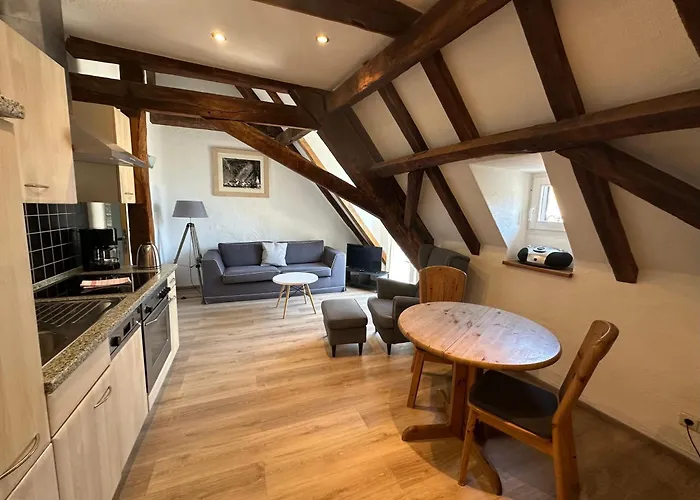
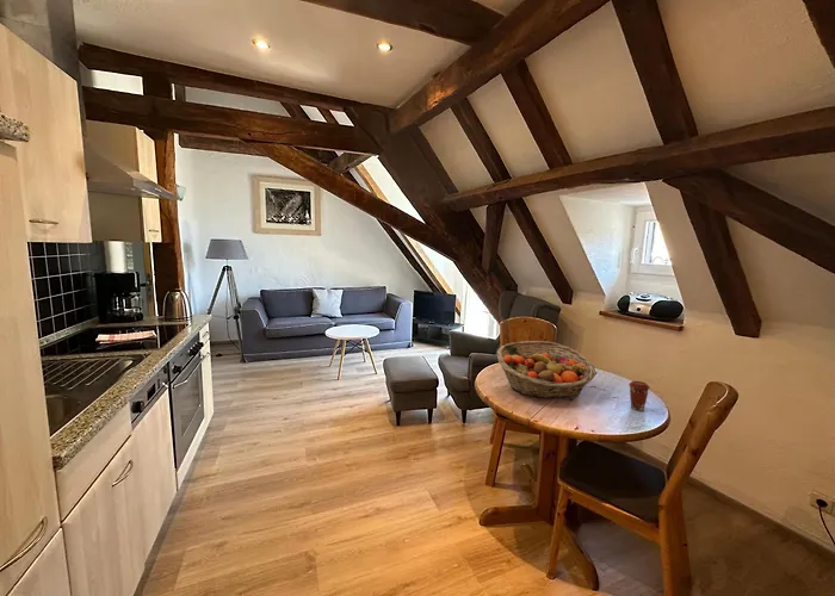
+ fruit basket [496,340,596,399]
+ coffee cup [627,380,651,411]
